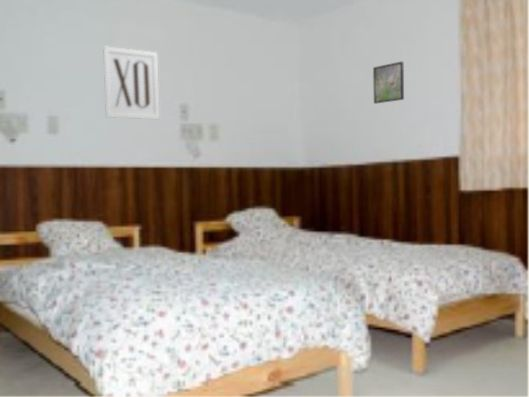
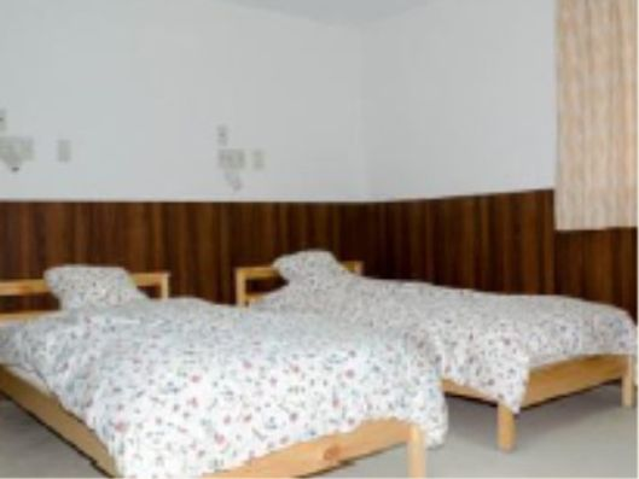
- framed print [372,60,405,105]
- wall art [102,45,160,120]
